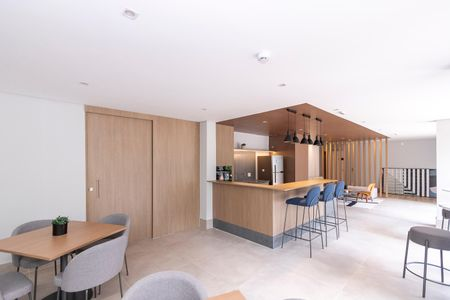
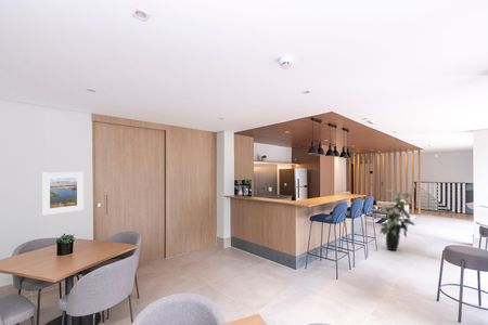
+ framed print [41,171,85,216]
+ indoor plant [377,188,416,252]
